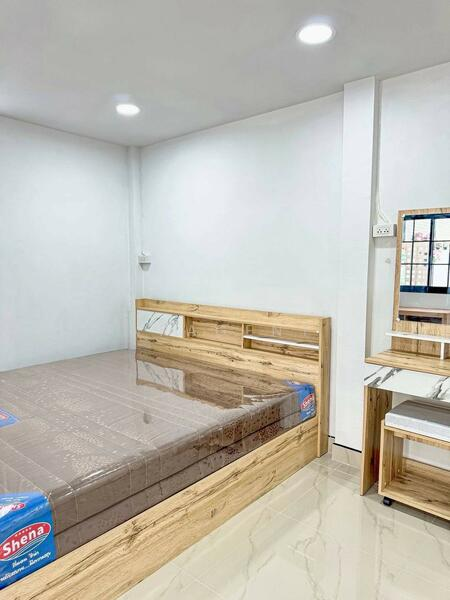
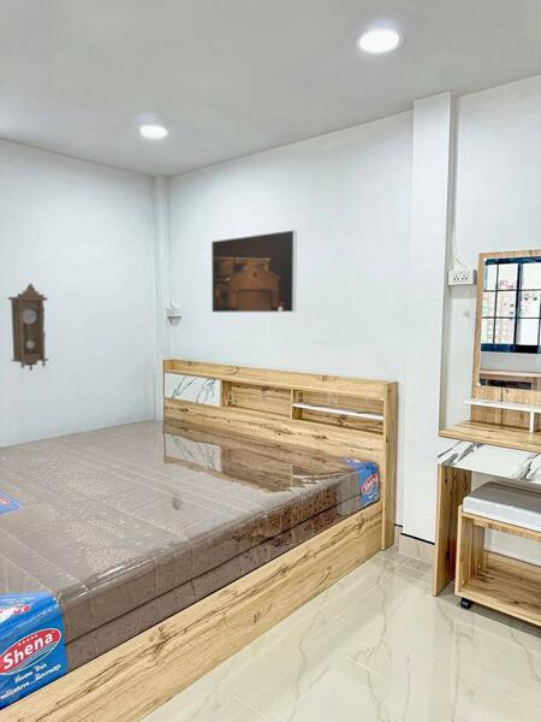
+ pendulum clock [7,283,50,372]
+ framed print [210,229,298,314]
